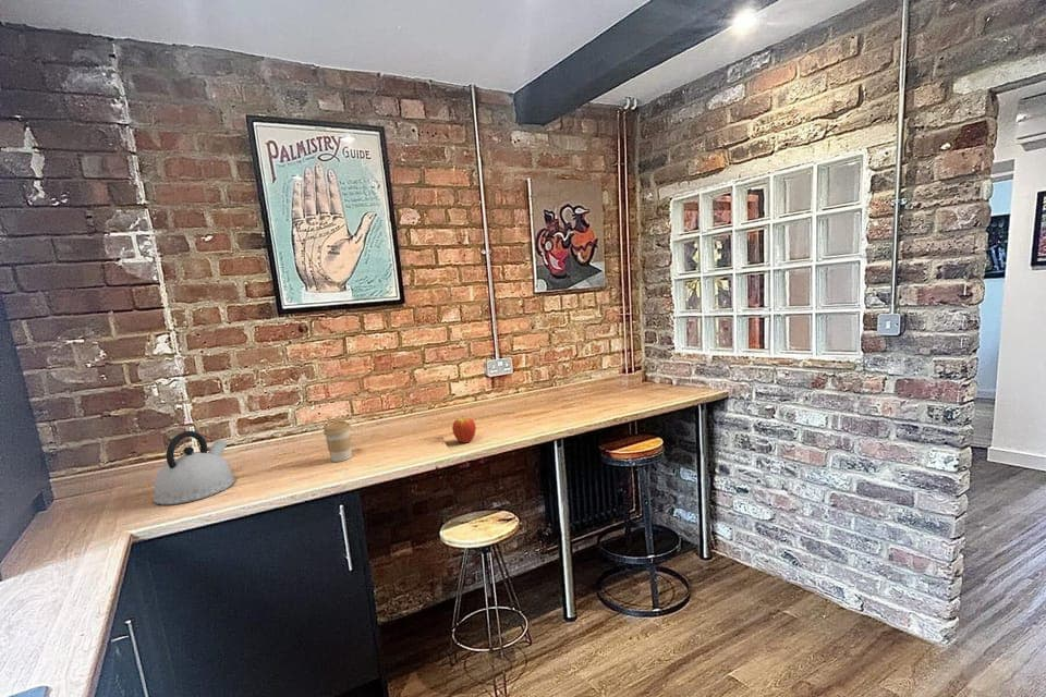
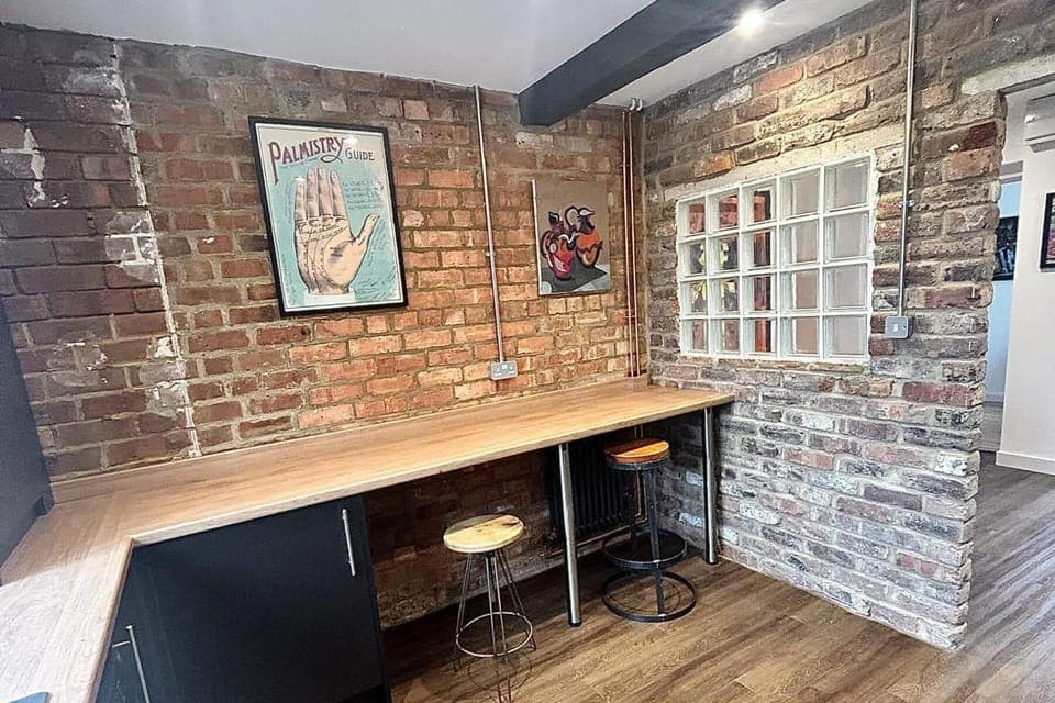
- coffee cup [323,420,352,463]
- fruit [451,416,477,443]
- kettle [153,430,236,506]
